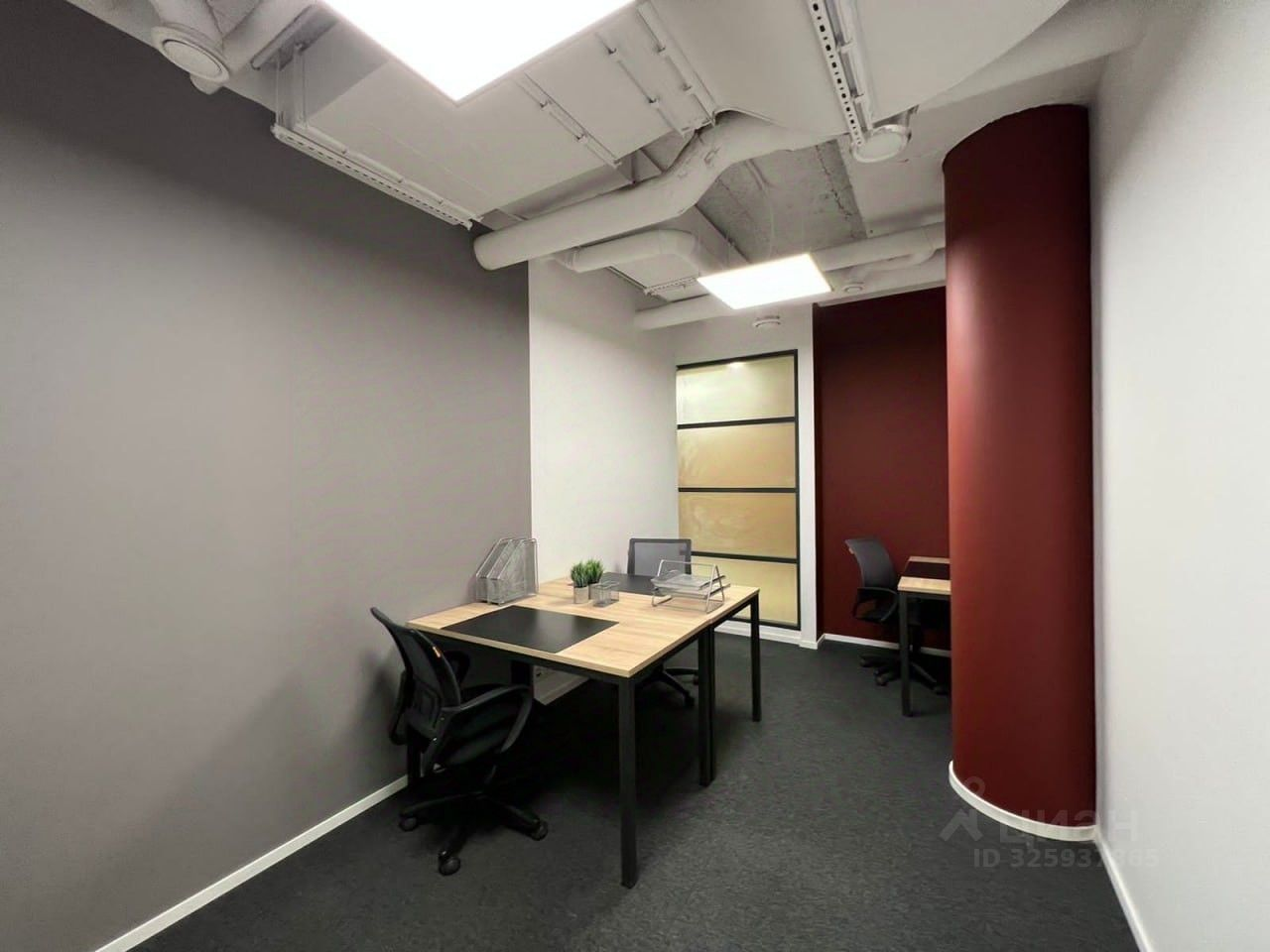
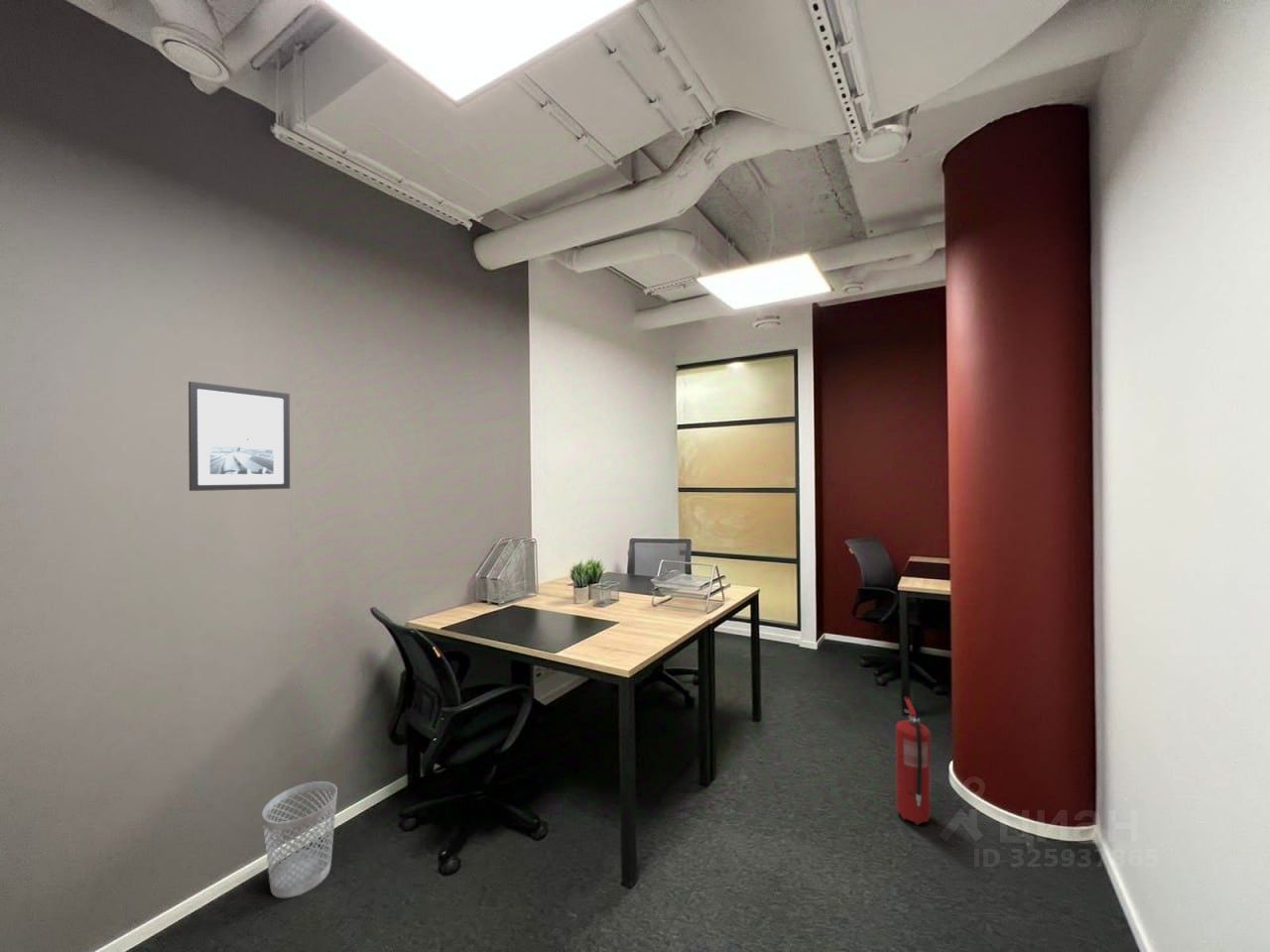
+ wastebasket [261,780,338,899]
+ fire extinguisher [895,696,932,826]
+ wall art [188,381,291,492]
